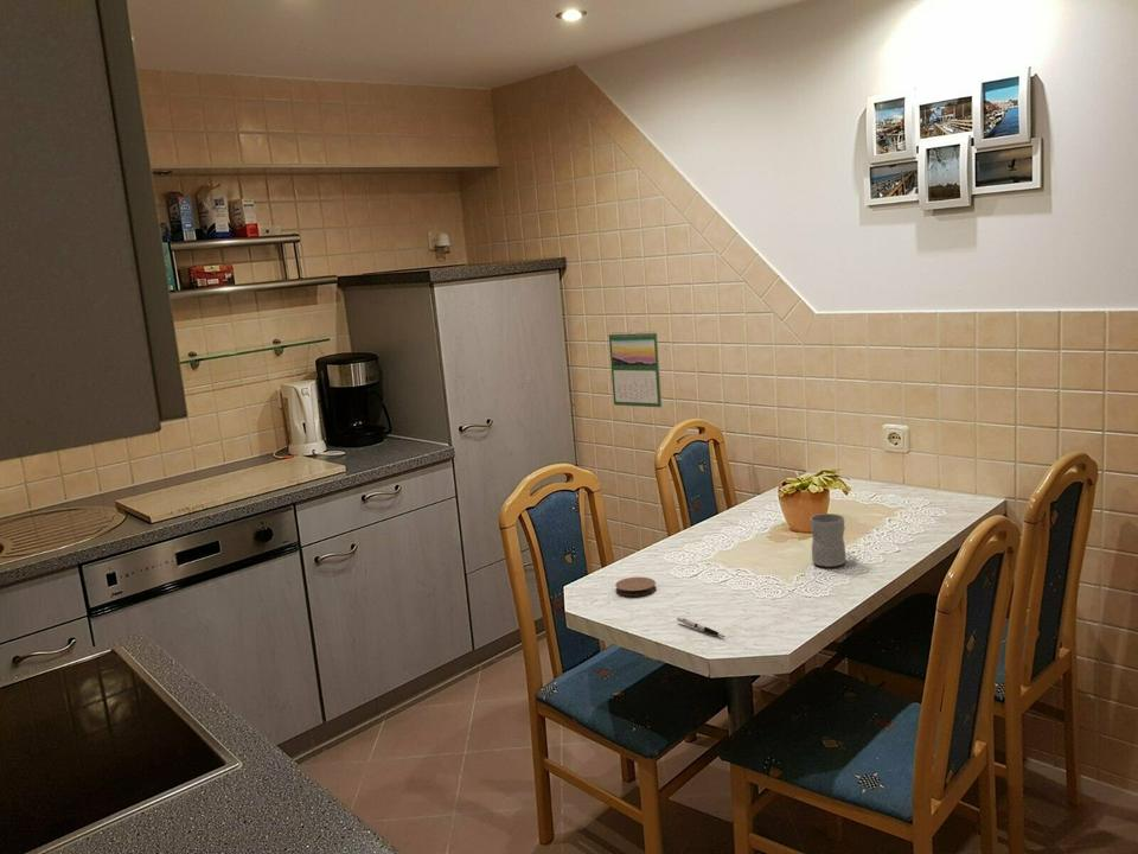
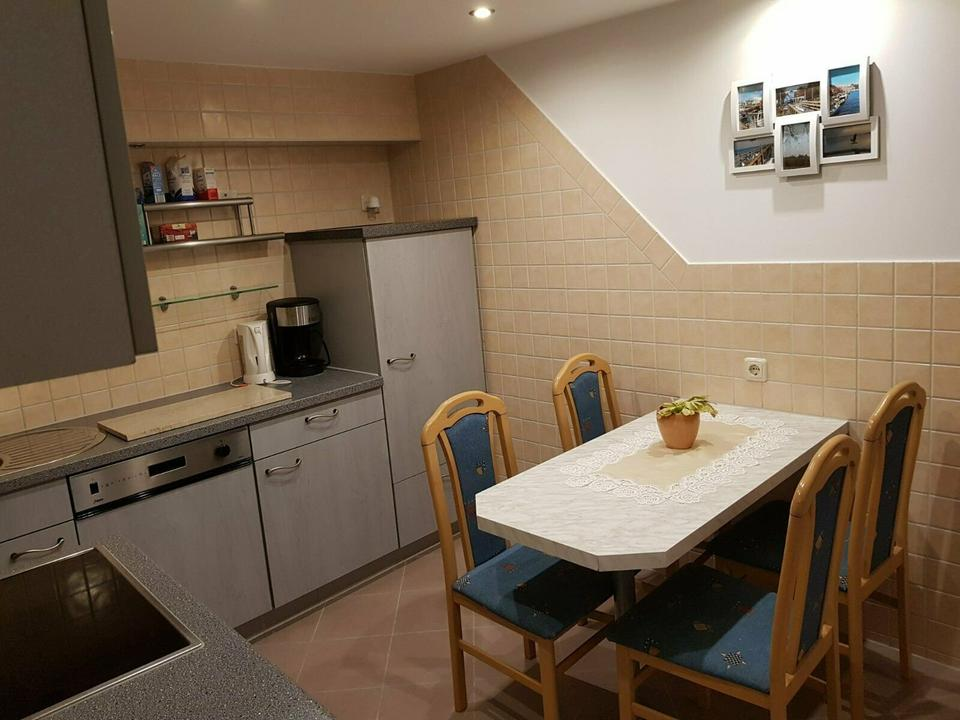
- mug [810,512,846,568]
- coaster [614,576,657,598]
- pen [676,617,727,638]
- calendar [608,330,663,408]
